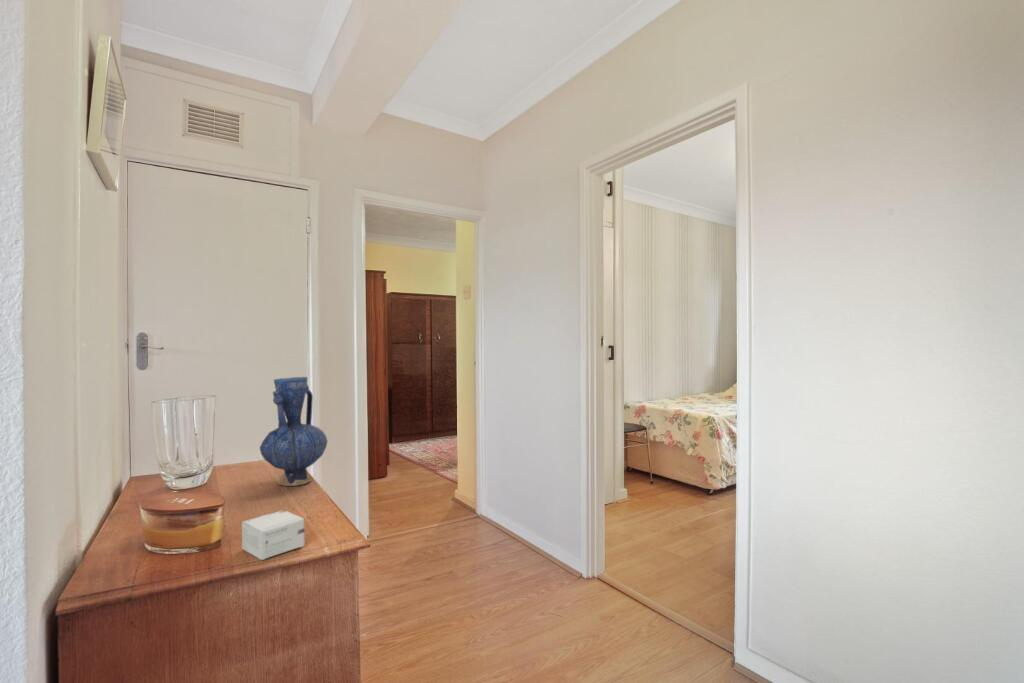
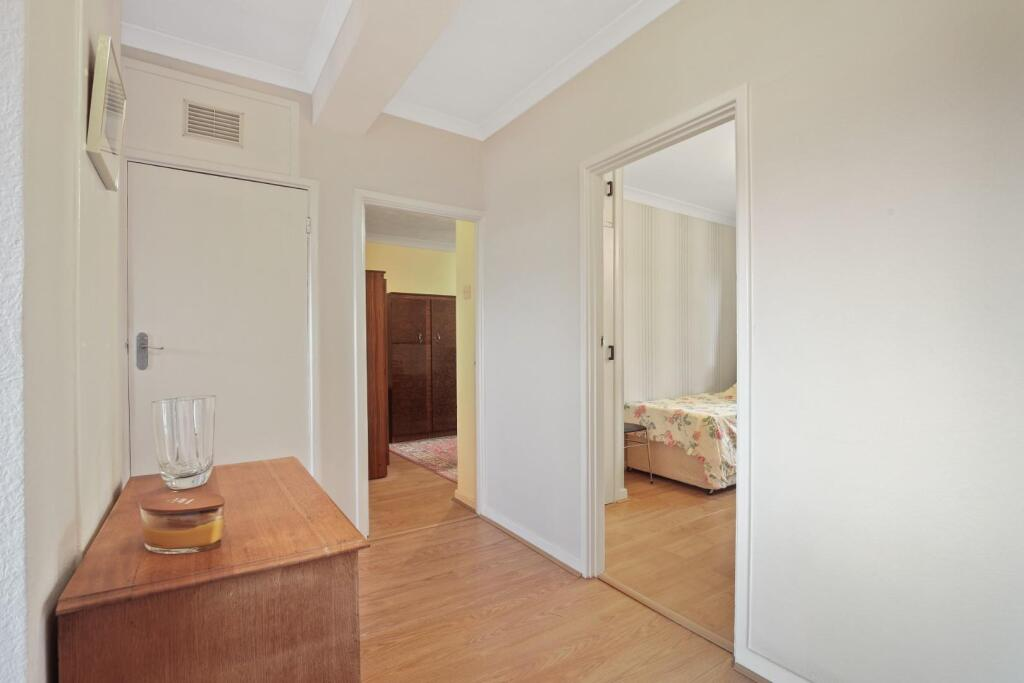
- vase [259,376,328,487]
- small box [241,509,306,561]
